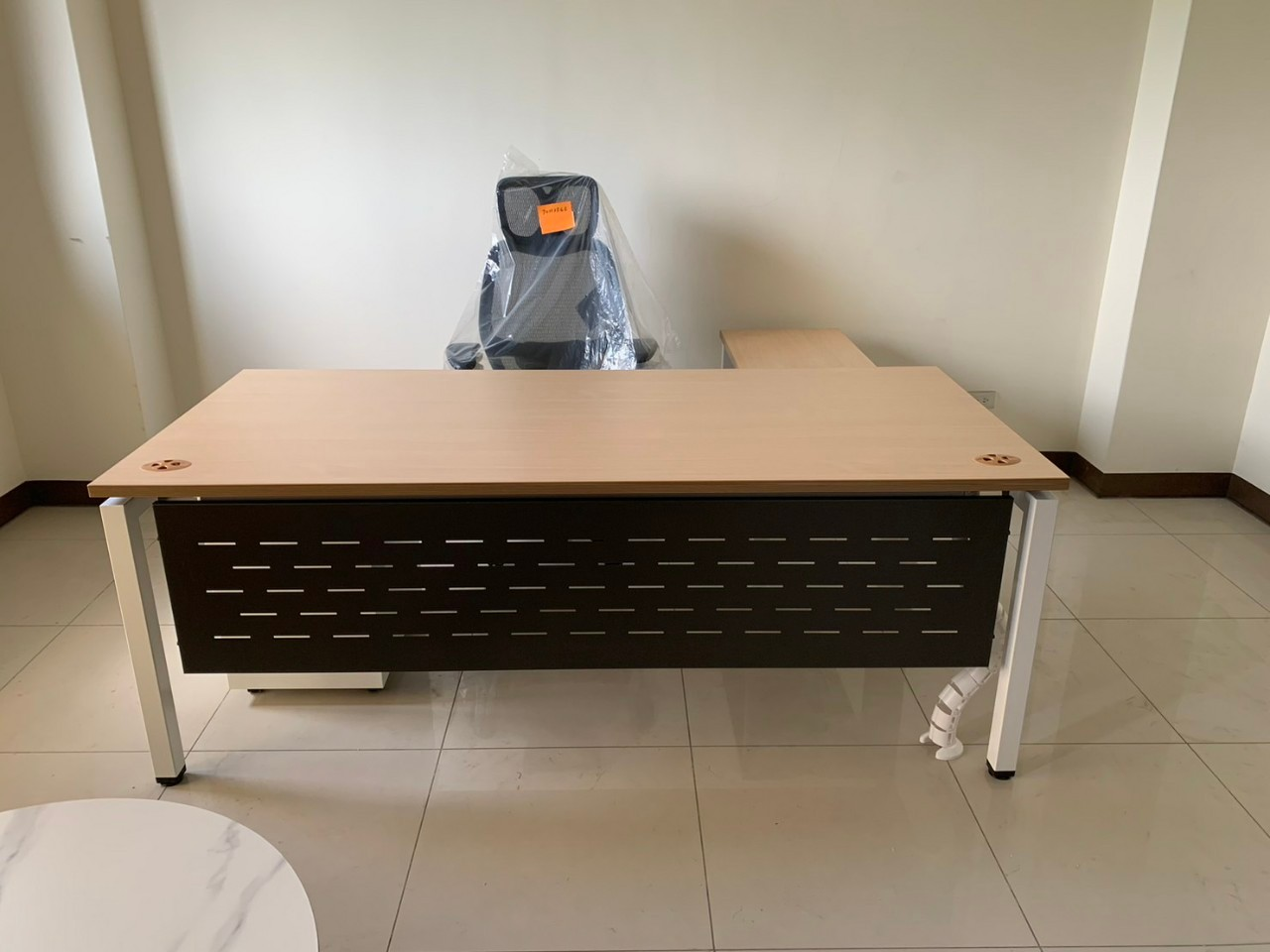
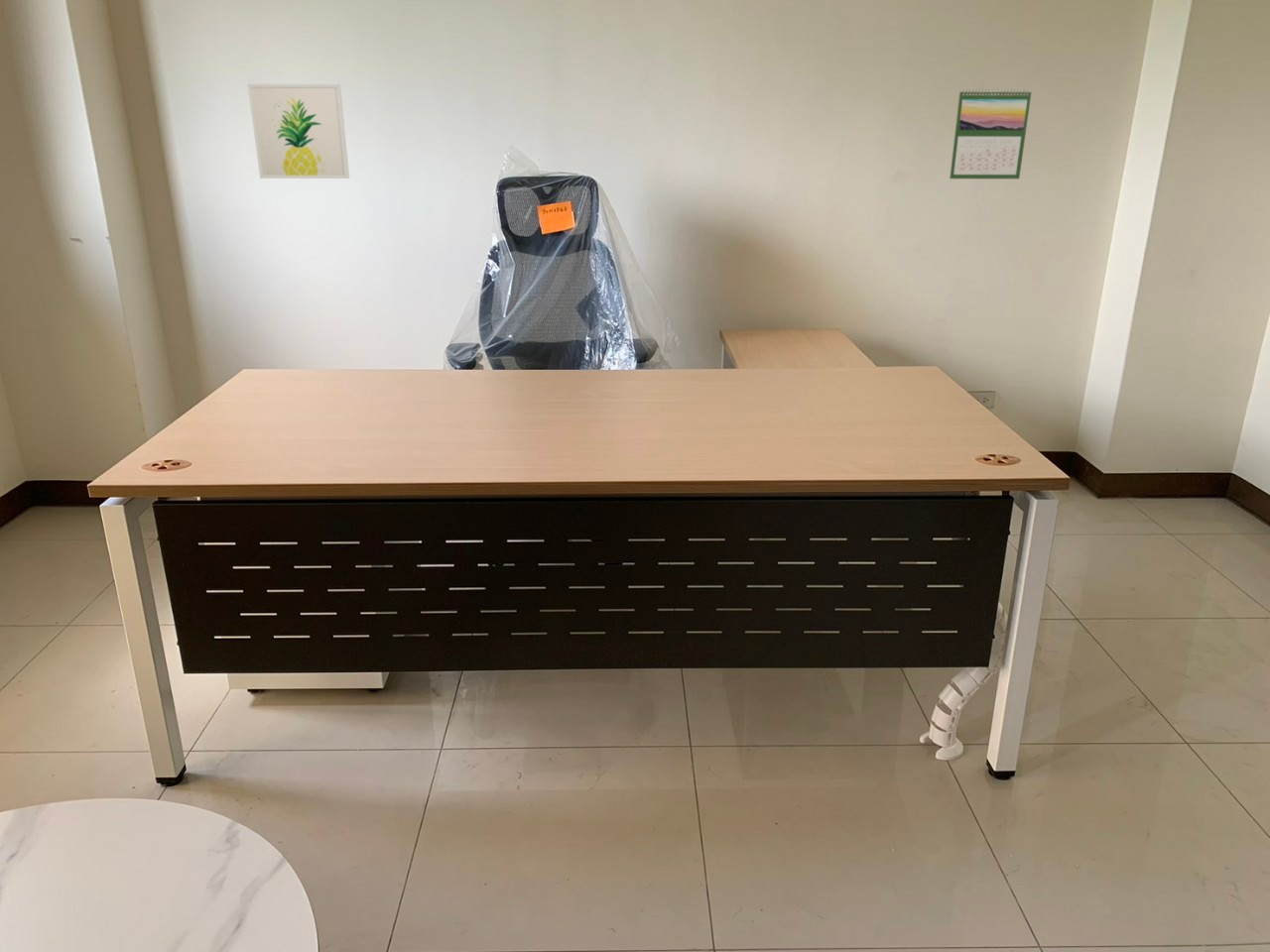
+ calendar [949,86,1032,179]
+ wall art [247,83,350,179]
